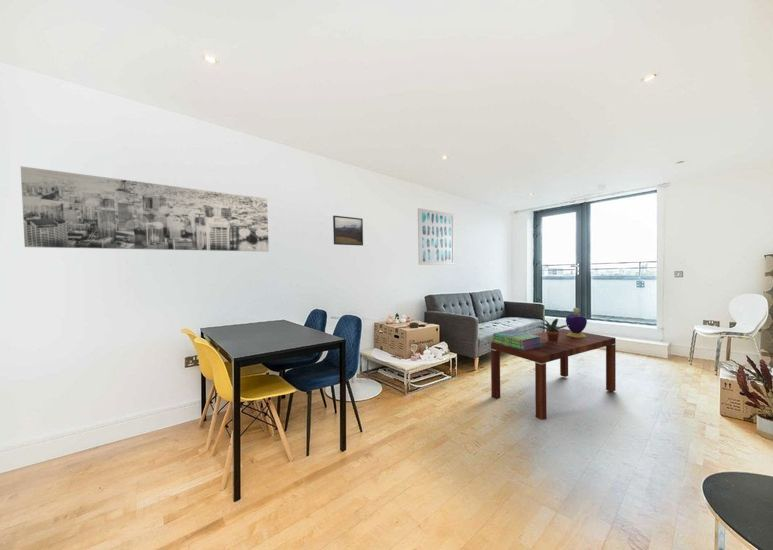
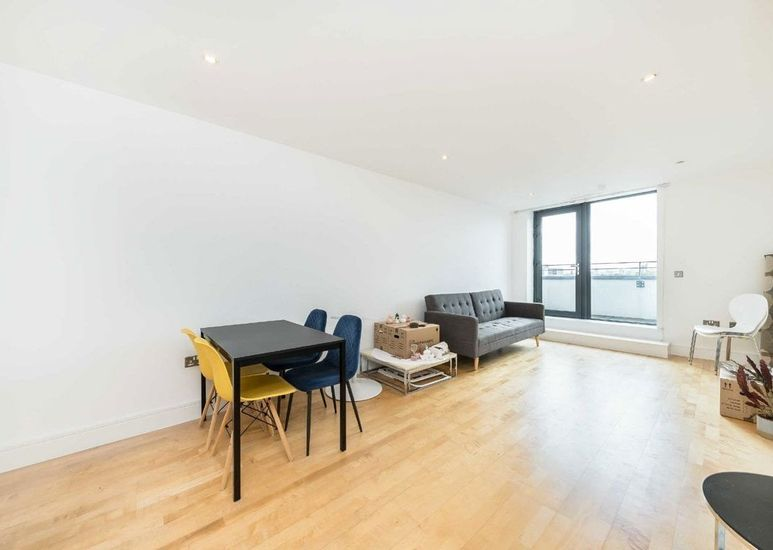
- wall art [417,207,455,266]
- stack of books [491,329,542,351]
- decorative container [565,307,588,338]
- wall art [20,165,270,253]
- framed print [332,215,364,247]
- potted plant [537,317,569,343]
- coffee table [490,328,617,421]
